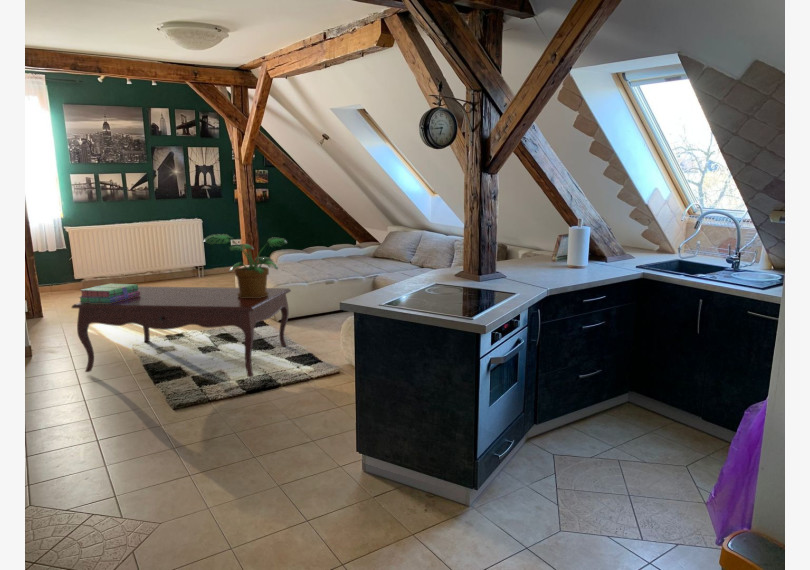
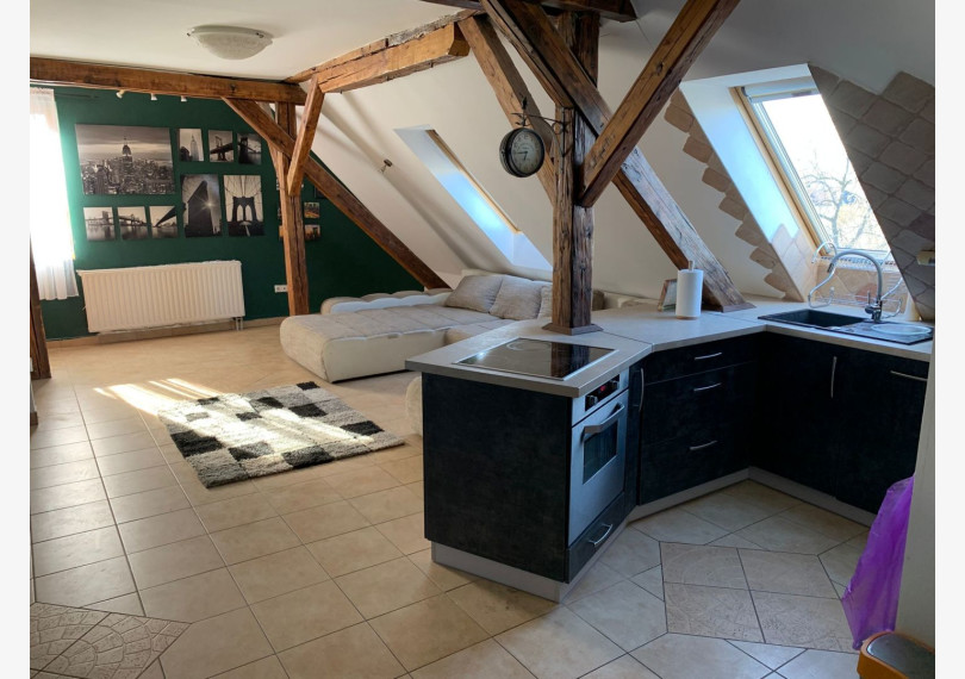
- coffee table [71,286,292,378]
- stack of books [79,283,140,303]
- potted plant [202,233,288,298]
